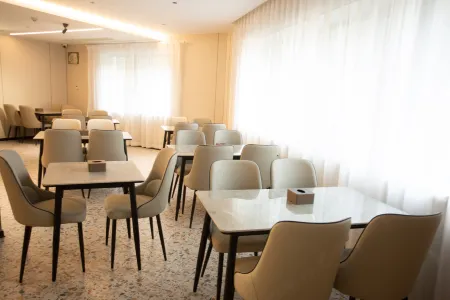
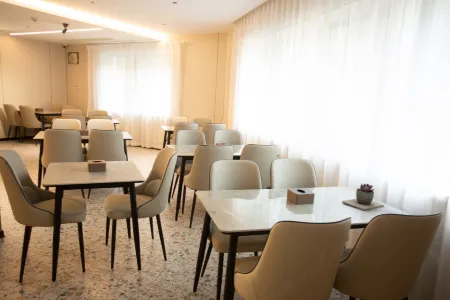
+ succulent plant [341,183,385,211]
